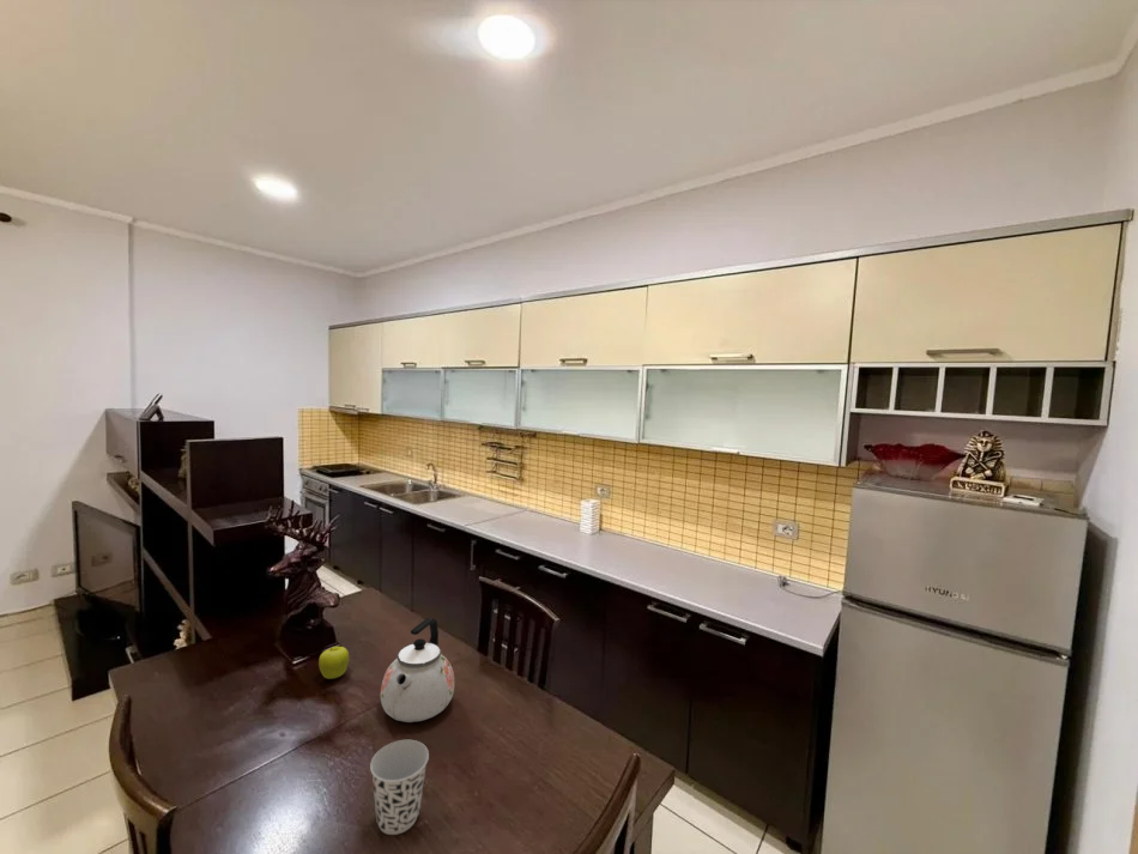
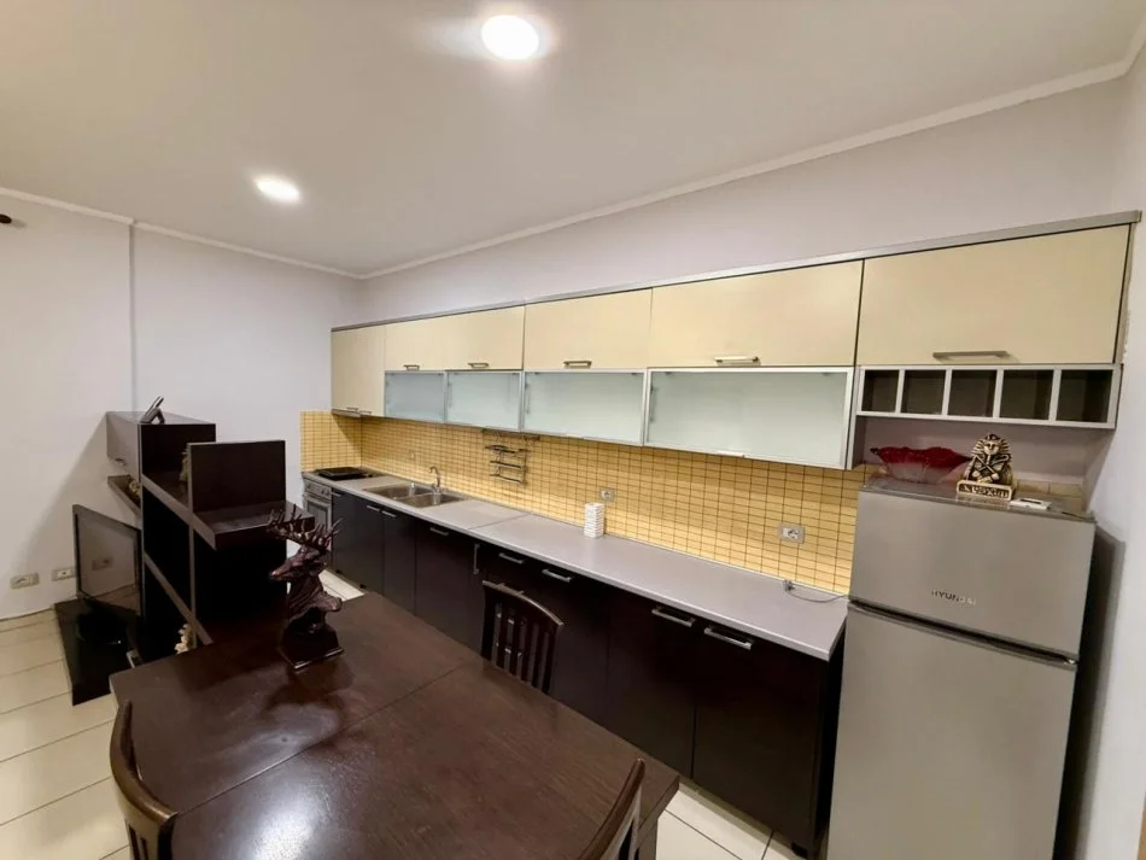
- kettle [380,617,455,723]
- cup [369,739,430,836]
- fruit [317,646,351,680]
